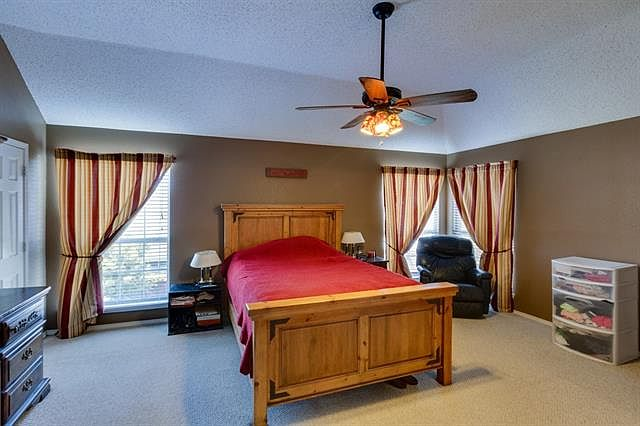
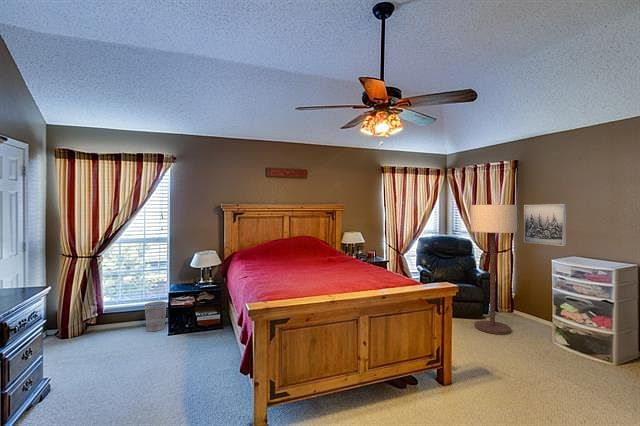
+ floor lamp [470,204,518,335]
+ wall art [523,203,567,247]
+ wastebasket [144,300,168,332]
